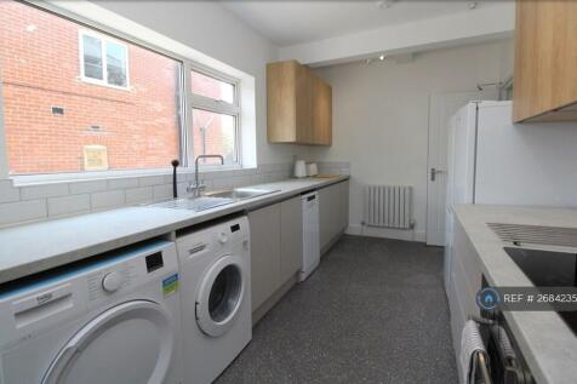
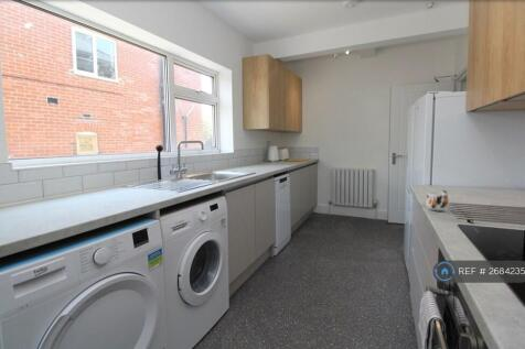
+ mug [425,189,450,211]
